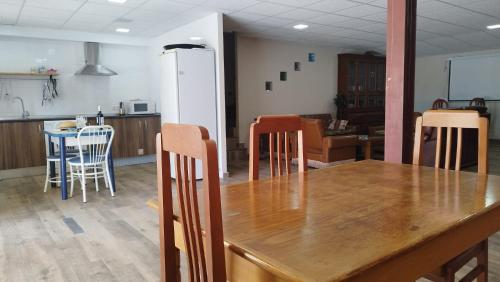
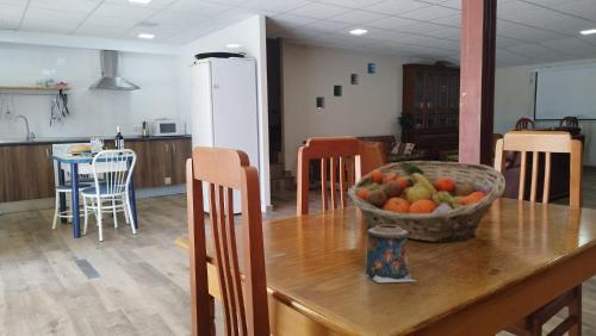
+ fruit basket [348,160,507,243]
+ candle [365,225,417,284]
